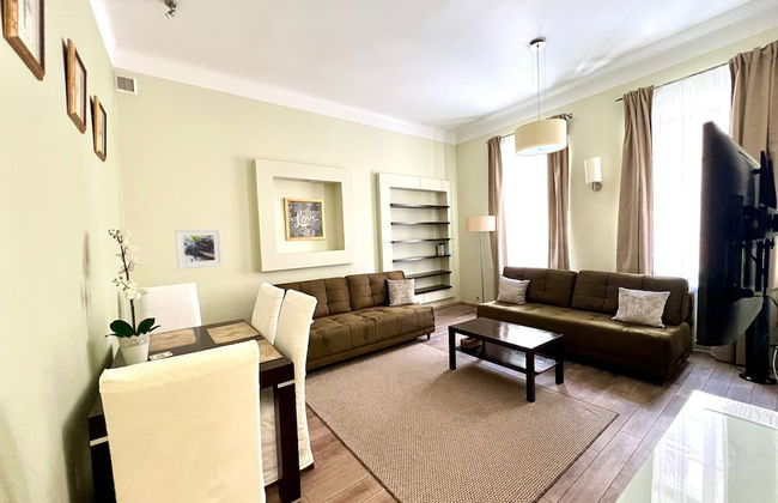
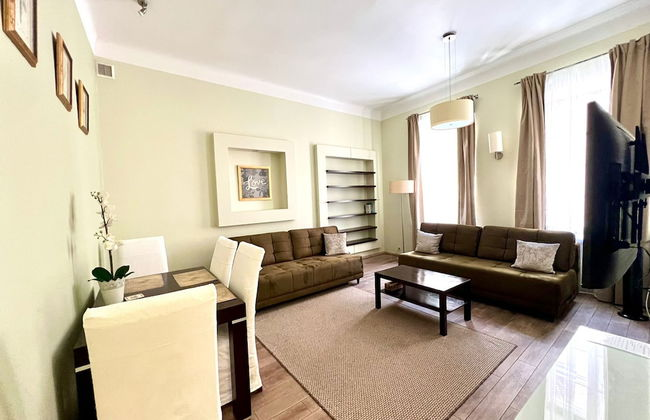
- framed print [174,228,224,271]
